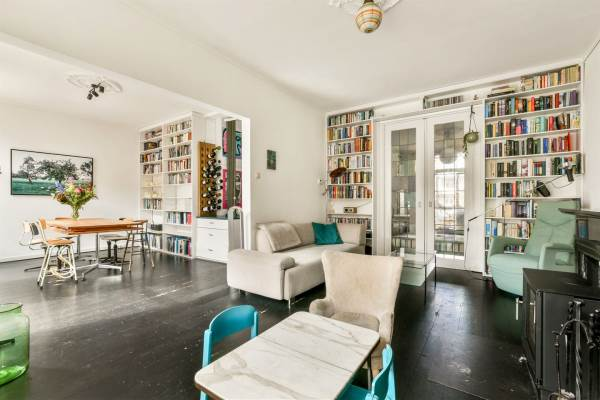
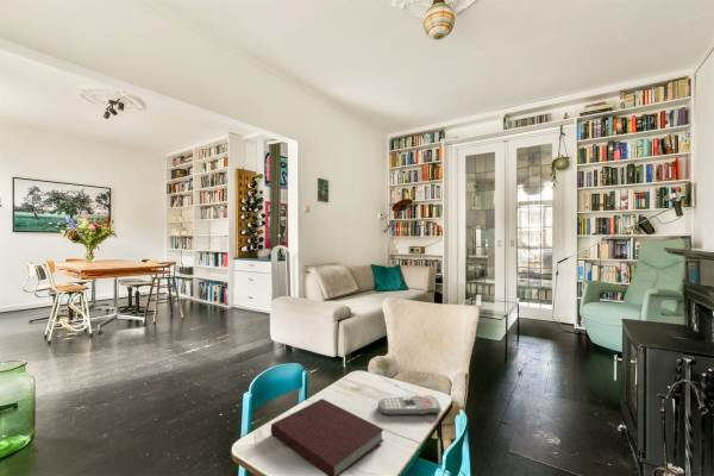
+ remote control [377,394,441,416]
+ notebook [270,397,384,476]
